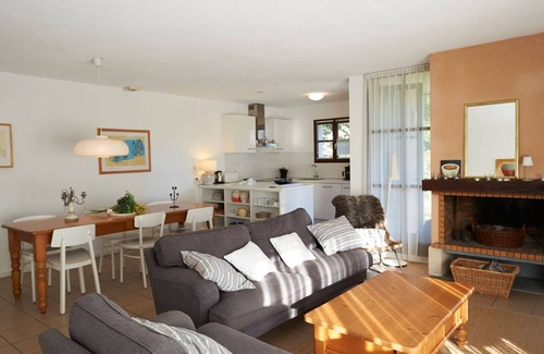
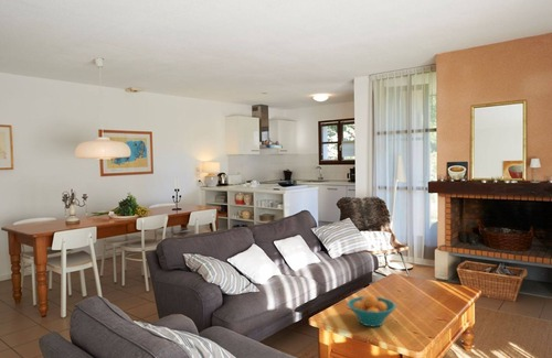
+ fruit bowl [346,294,397,328]
